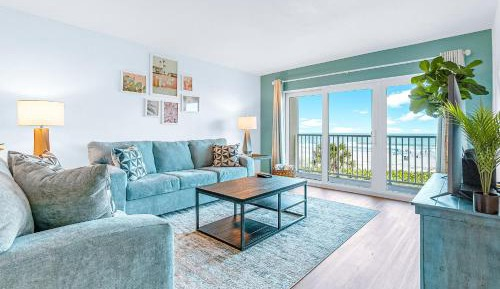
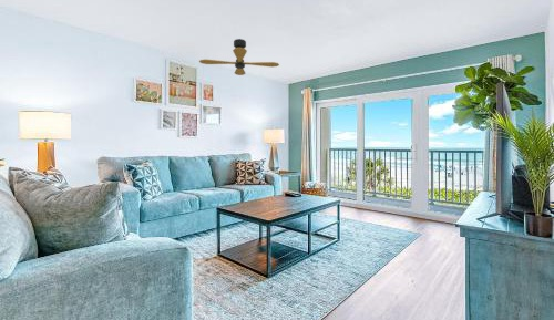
+ ceiling fan [198,38,280,76]
